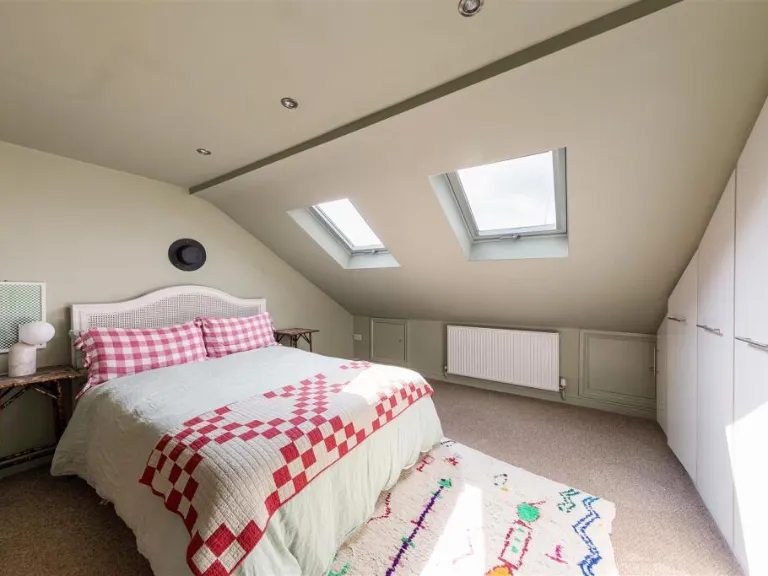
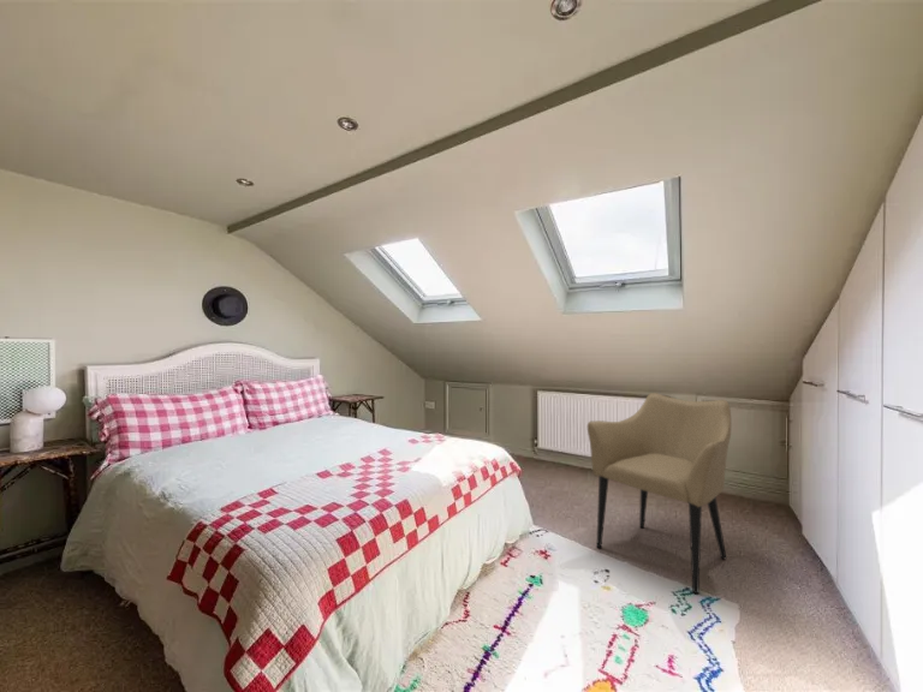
+ armchair [586,392,732,595]
